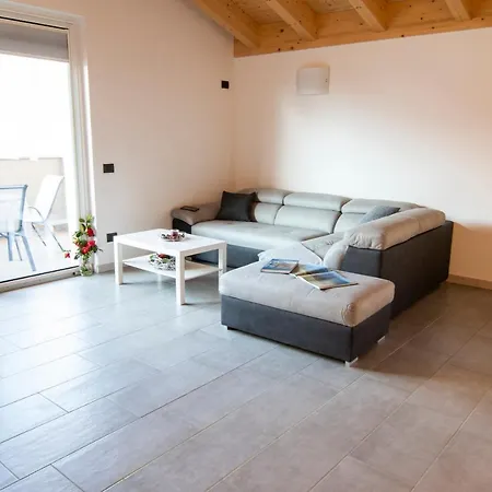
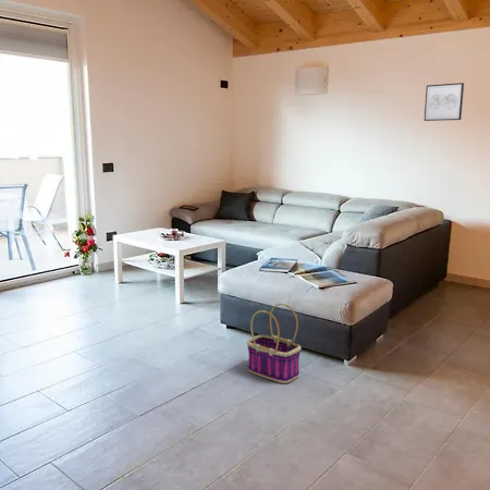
+ wall art [424,82,465,122]
+ basket [246,303,302,384]
